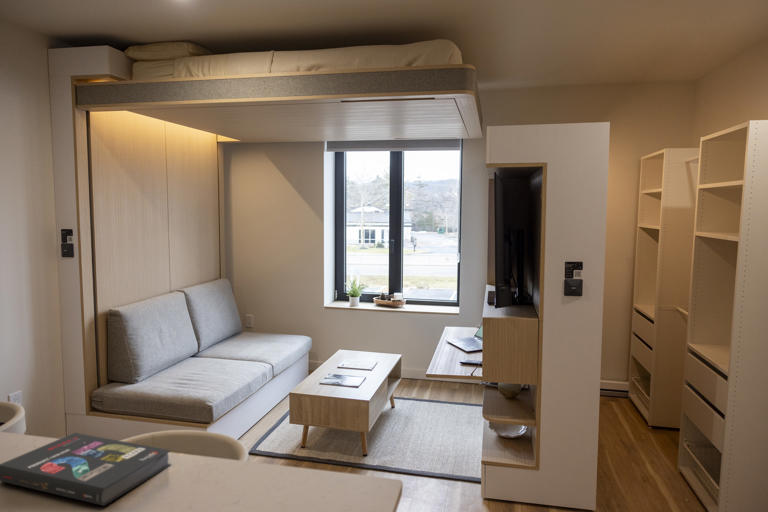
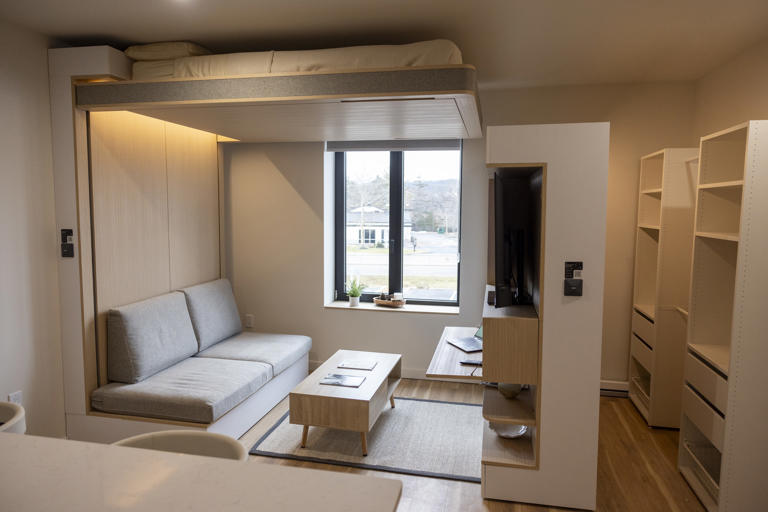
- book [0,432,172,507]
